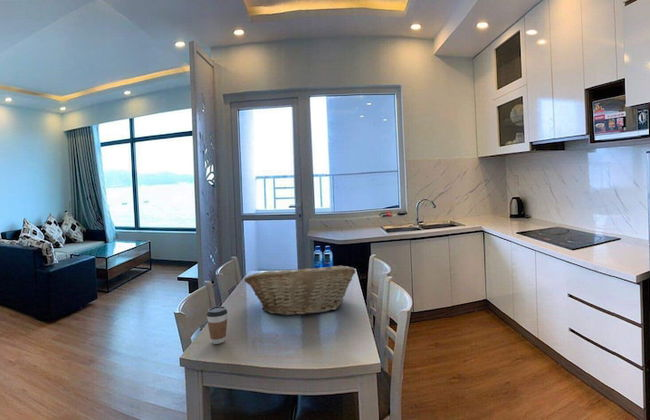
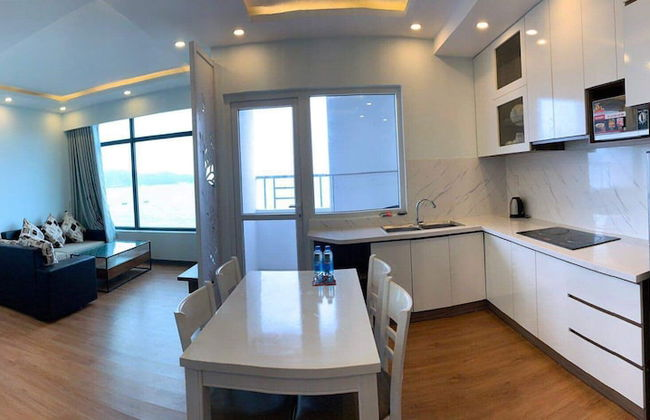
- fruit basket [244,264,357,317]
- coffee cup [206,305,228,345]
